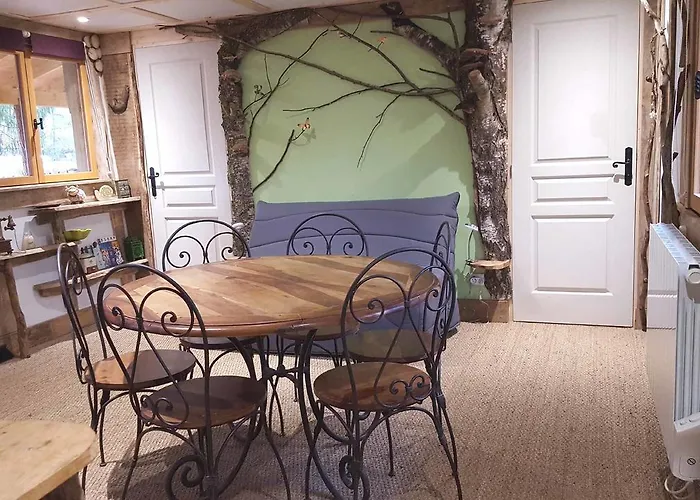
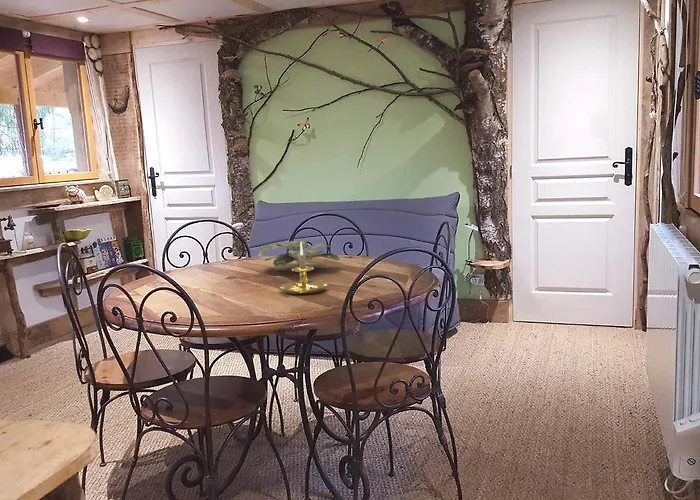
+ candle holder [270,243,329,295]
+ plant [257,239,341,268]
